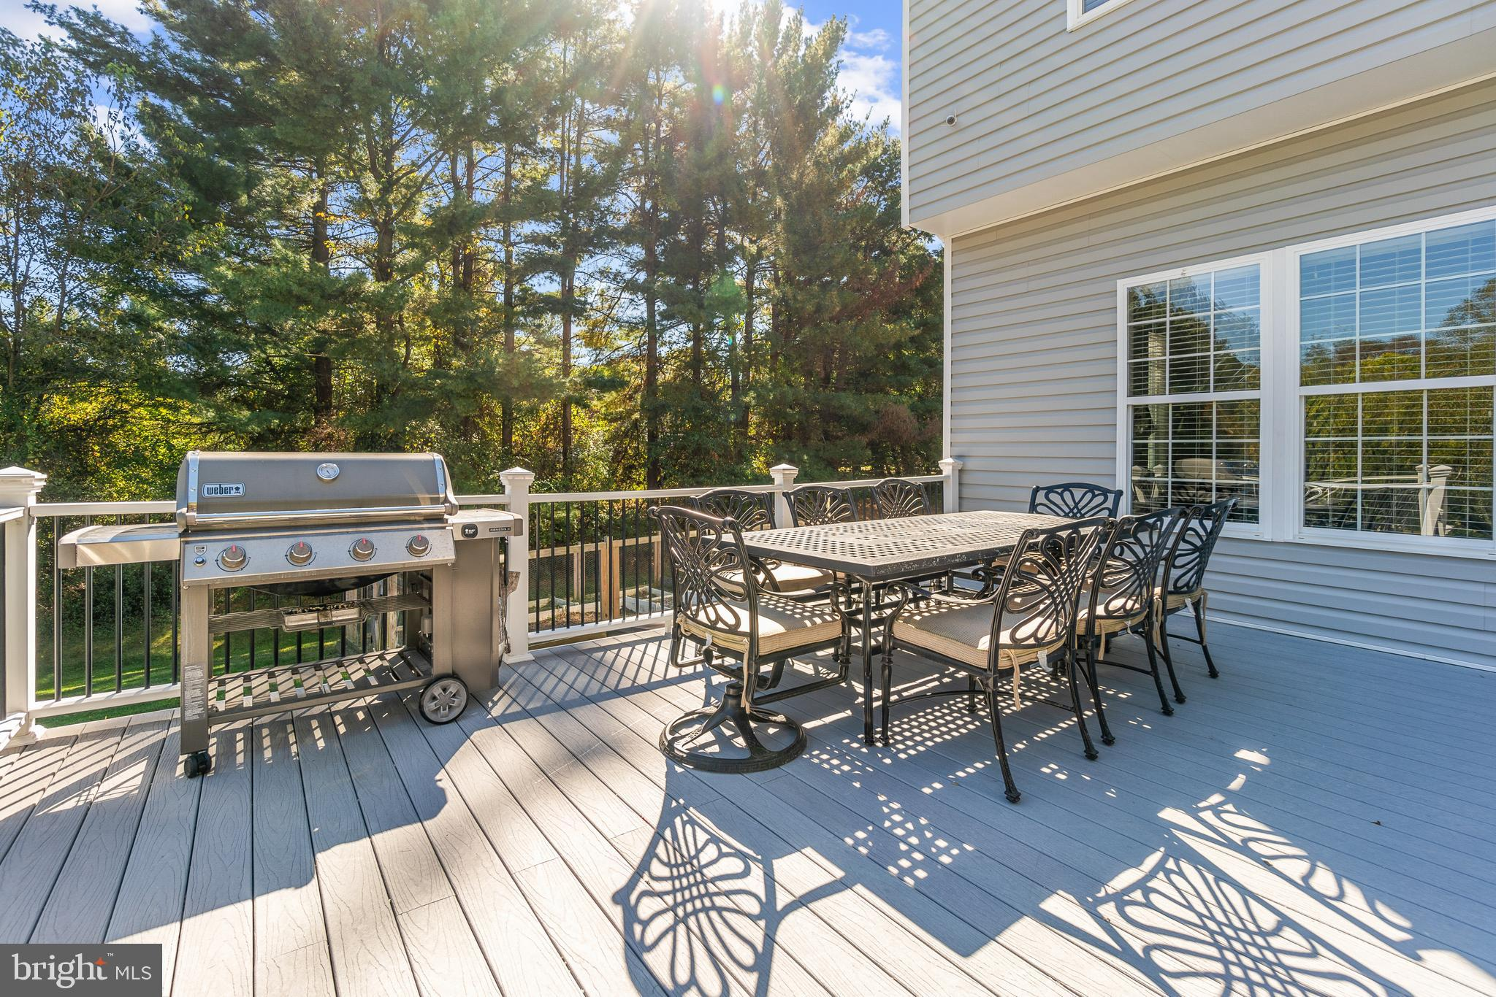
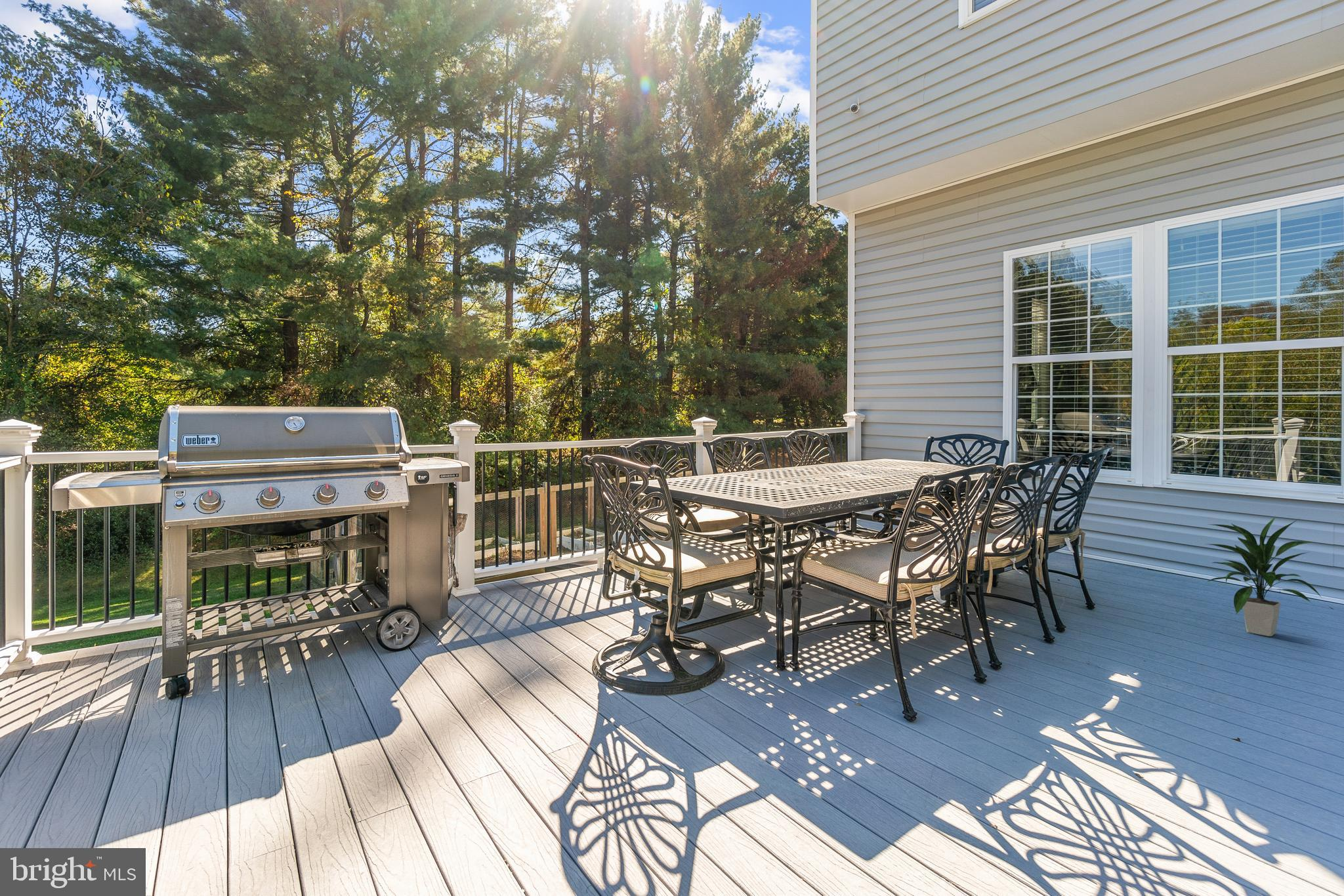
+ indoor plant [1205,516,1322,637]
